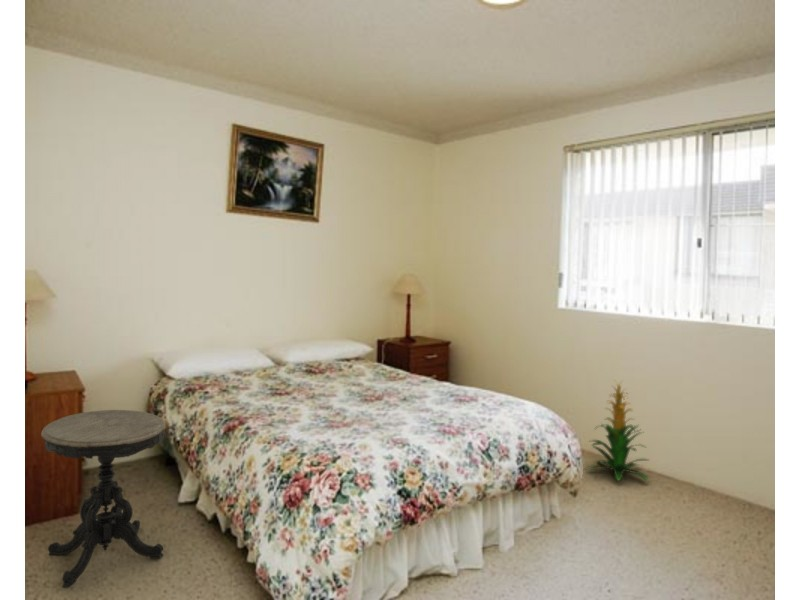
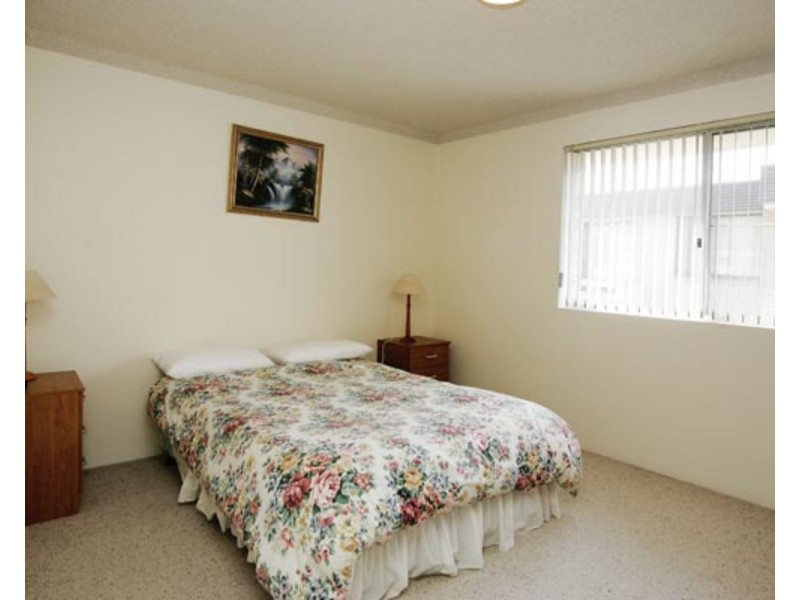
- side table [40,409,166,589]
- indoor plant [585,380,651,482]
